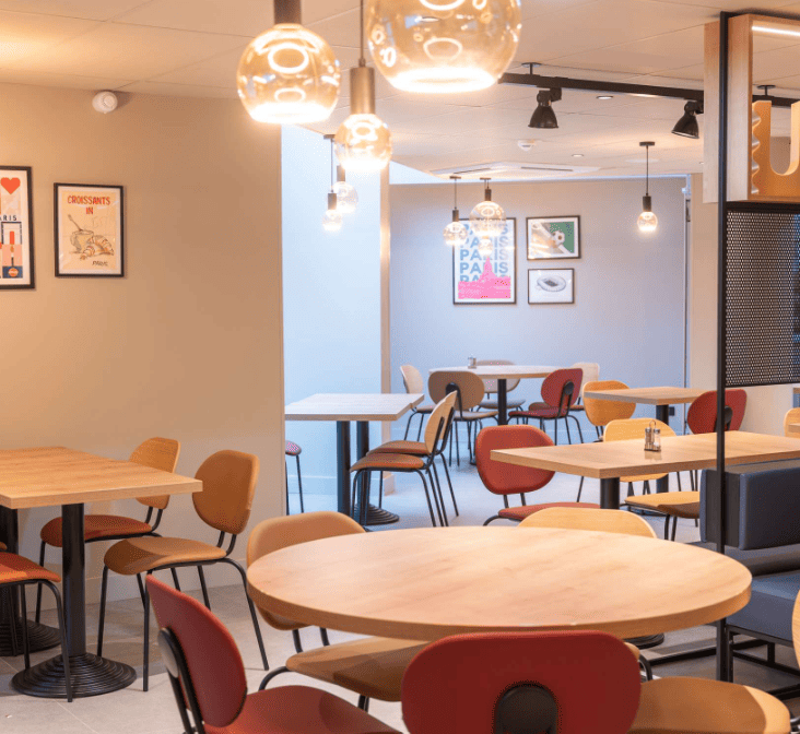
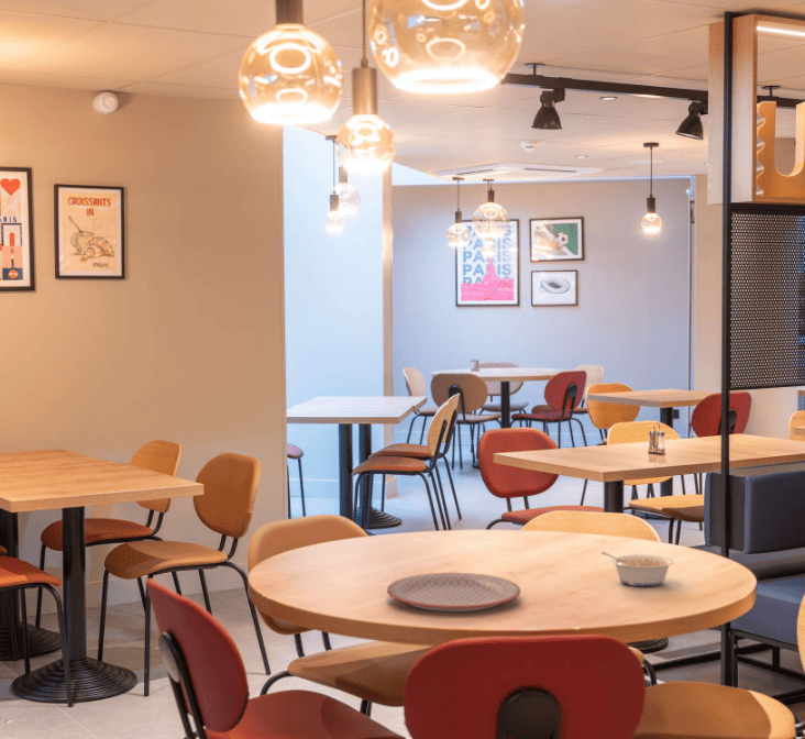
+ legume [599,550,675,587]
+ plate [386,572,521,613]
